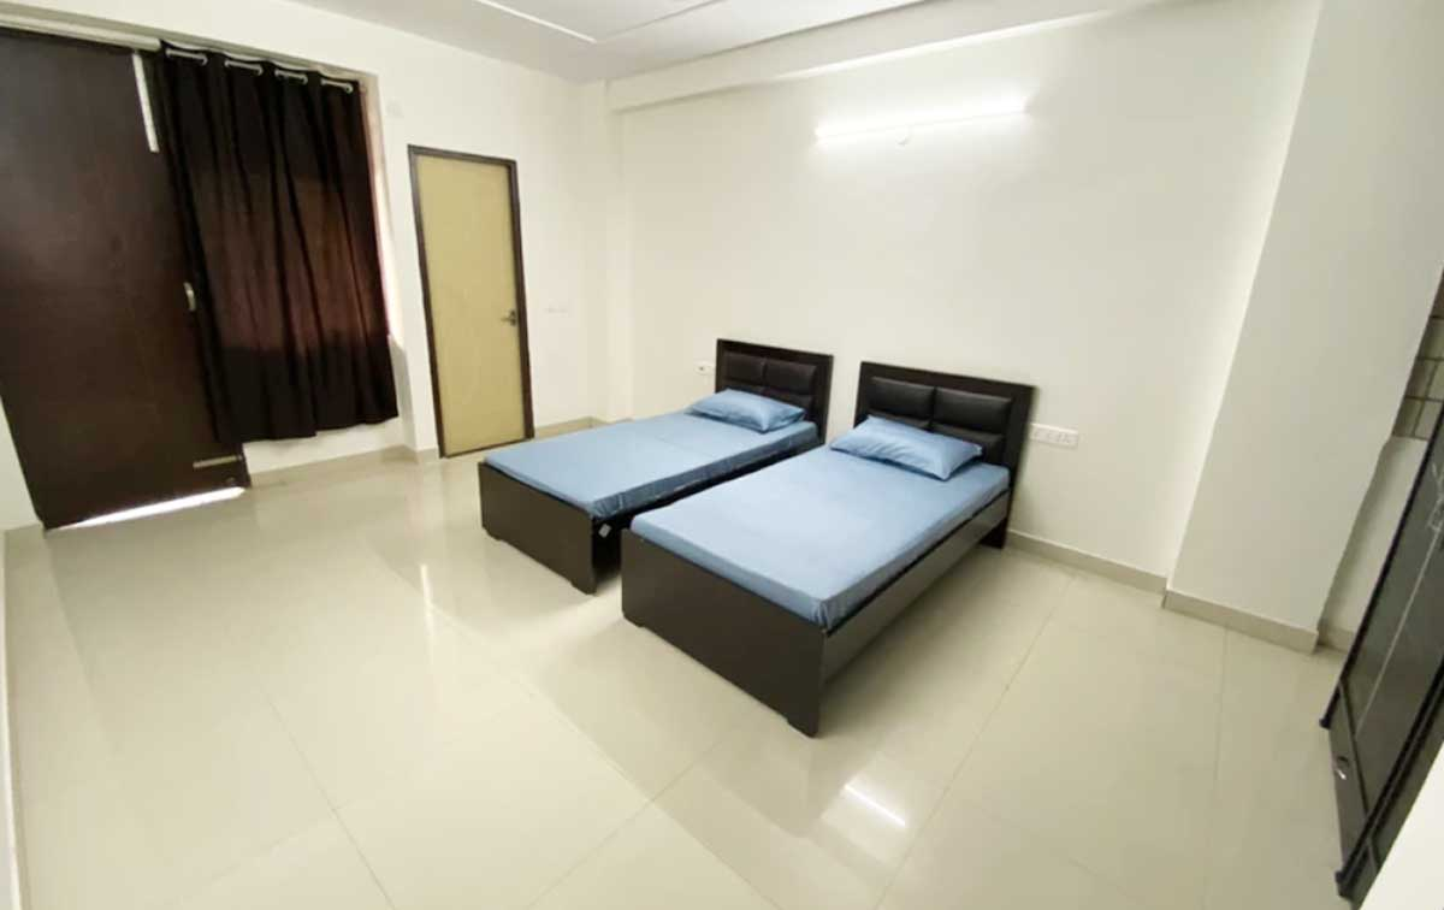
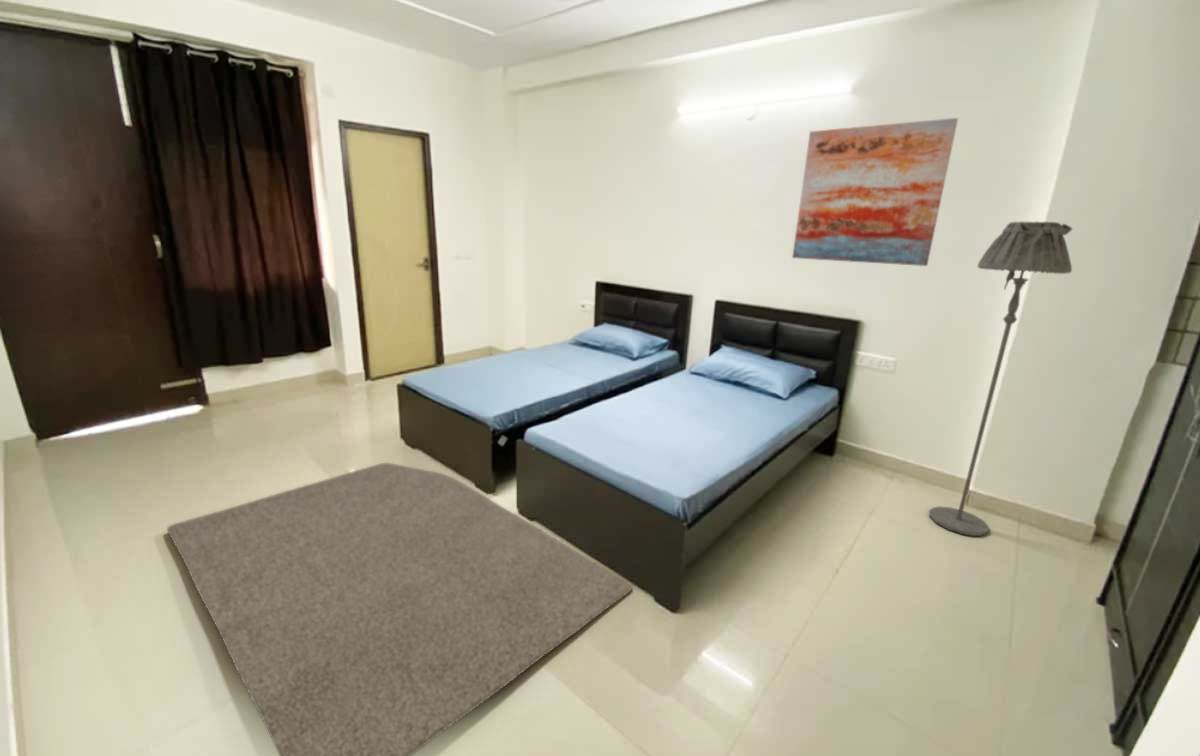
+ wall art [791,117,959,267]
+ rug [166,462,634,756]
+ floor lamp [928,220,1073,537]
